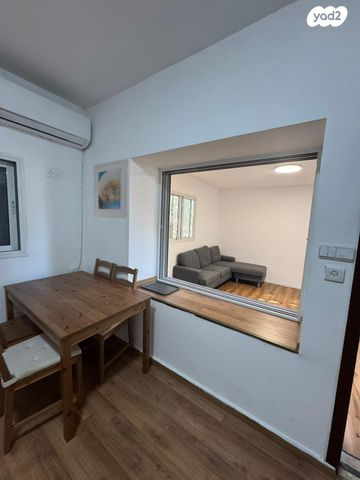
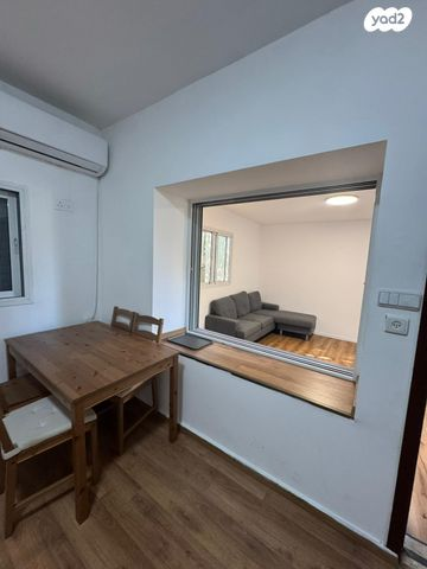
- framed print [93,157,129,219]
